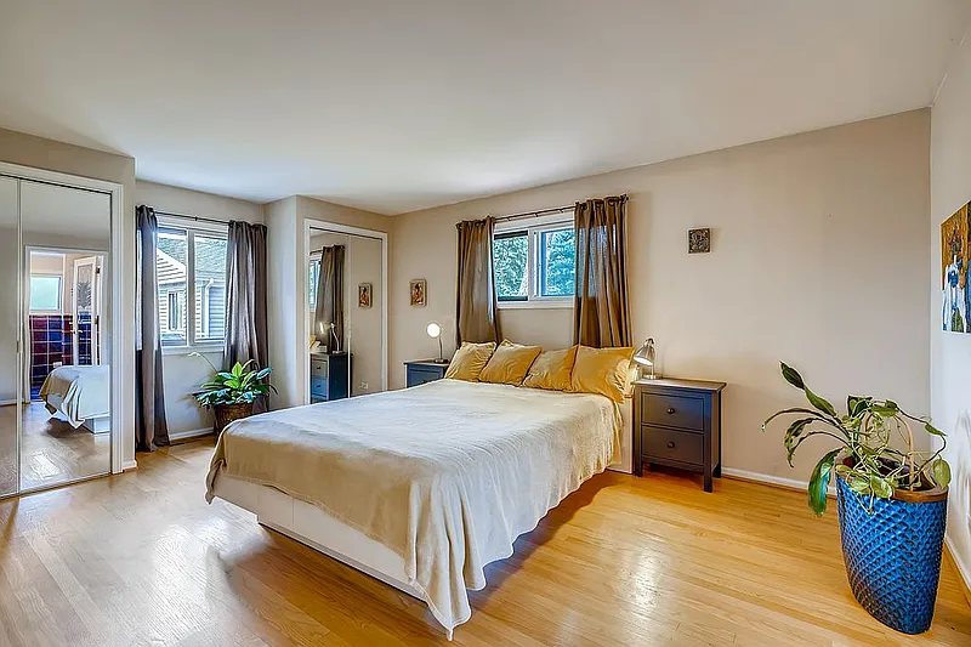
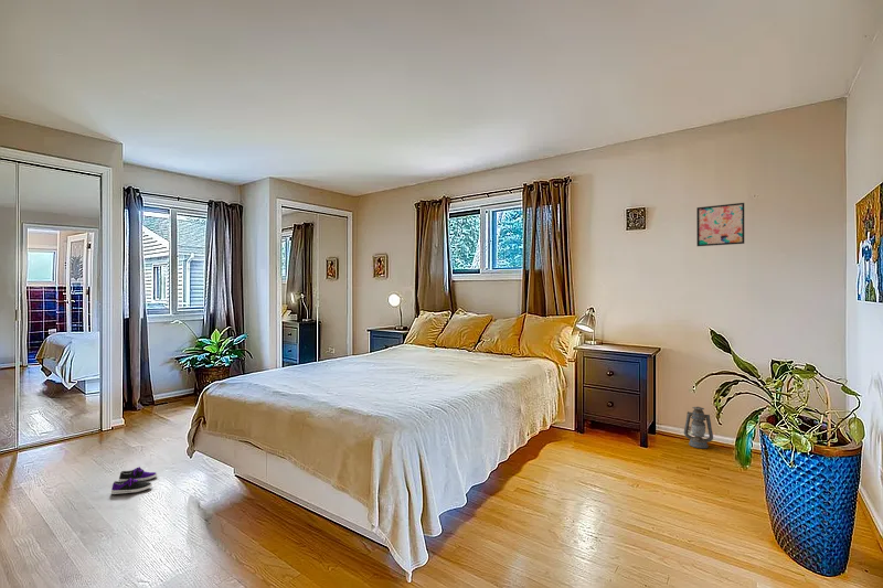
+ shoe [110,466,158,495]
+ wall art [695,202,745,247]
+ lantern [683,406,714,449]
